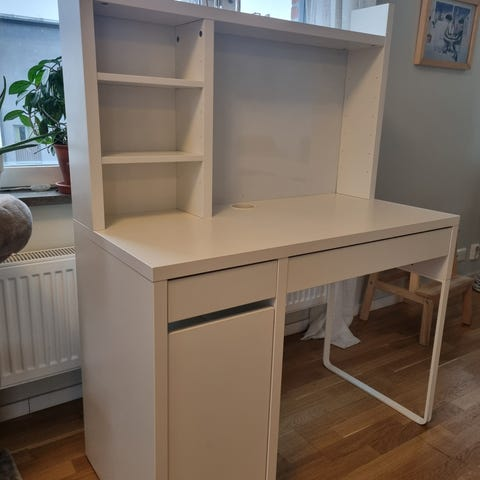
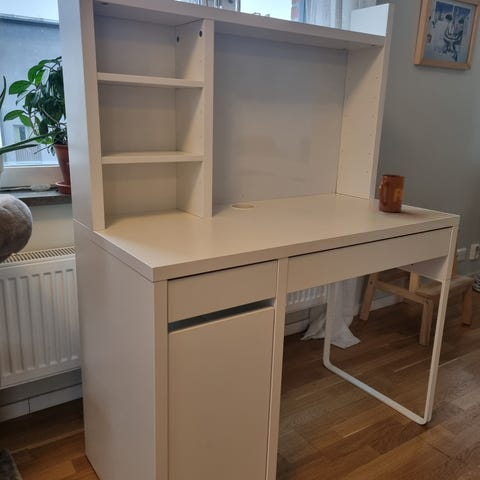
+ mug [377,173,406,213]
